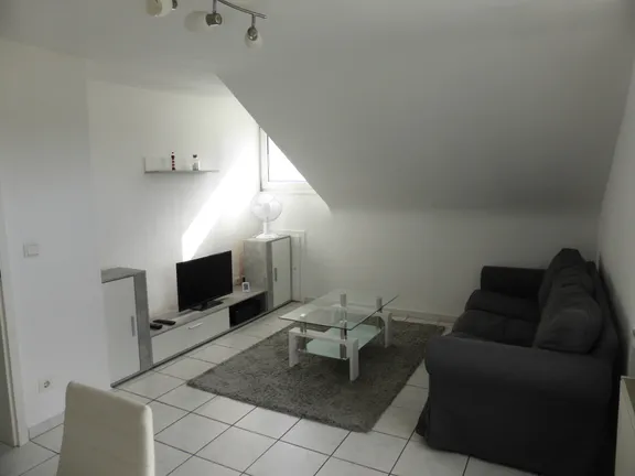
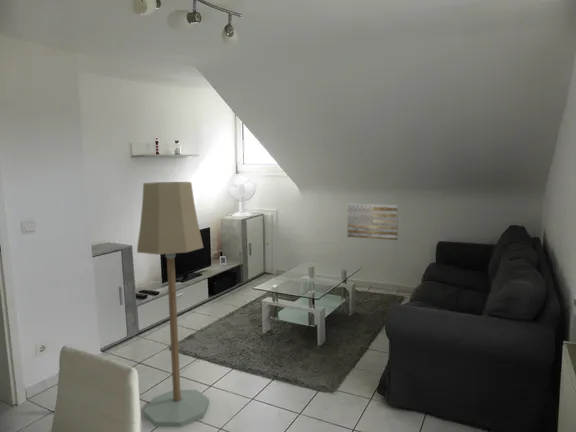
+ floor lamp [136,181,210,428]
+ wall art [346,203,399,241]
